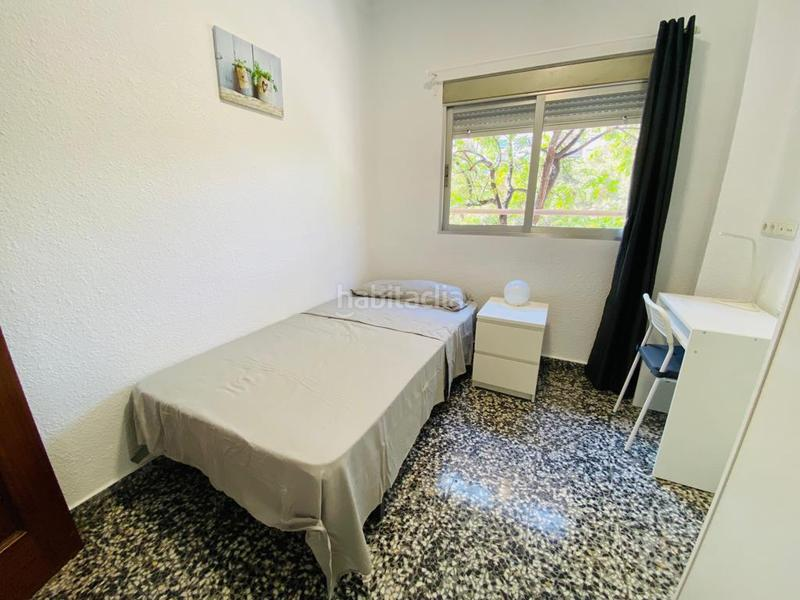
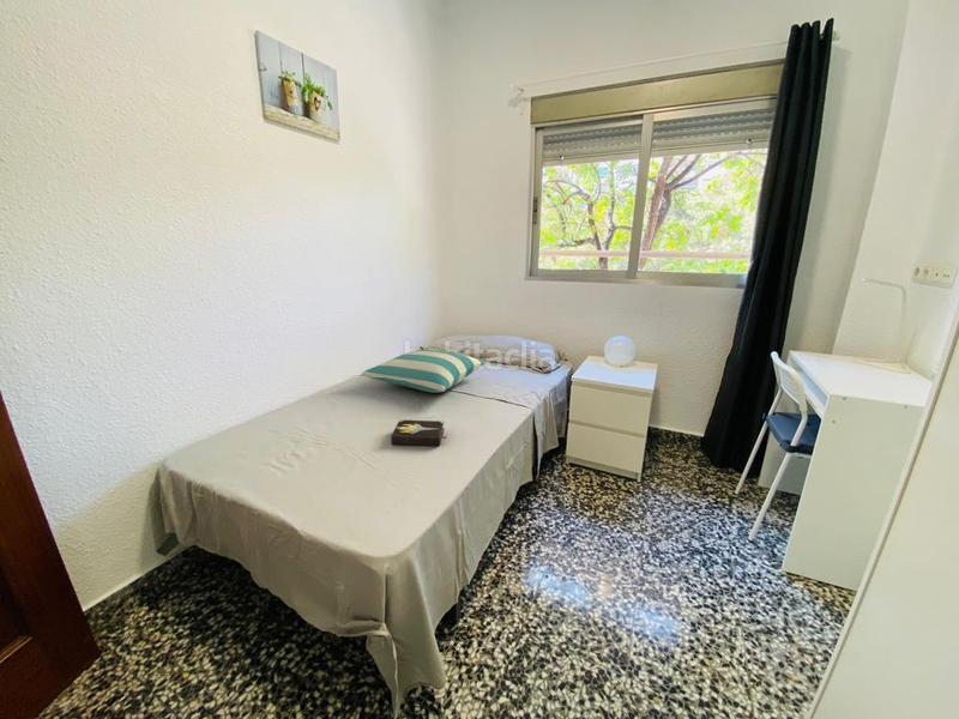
+ hardback book [390,418,447,447]
+ pillow [361,349,485,393]
